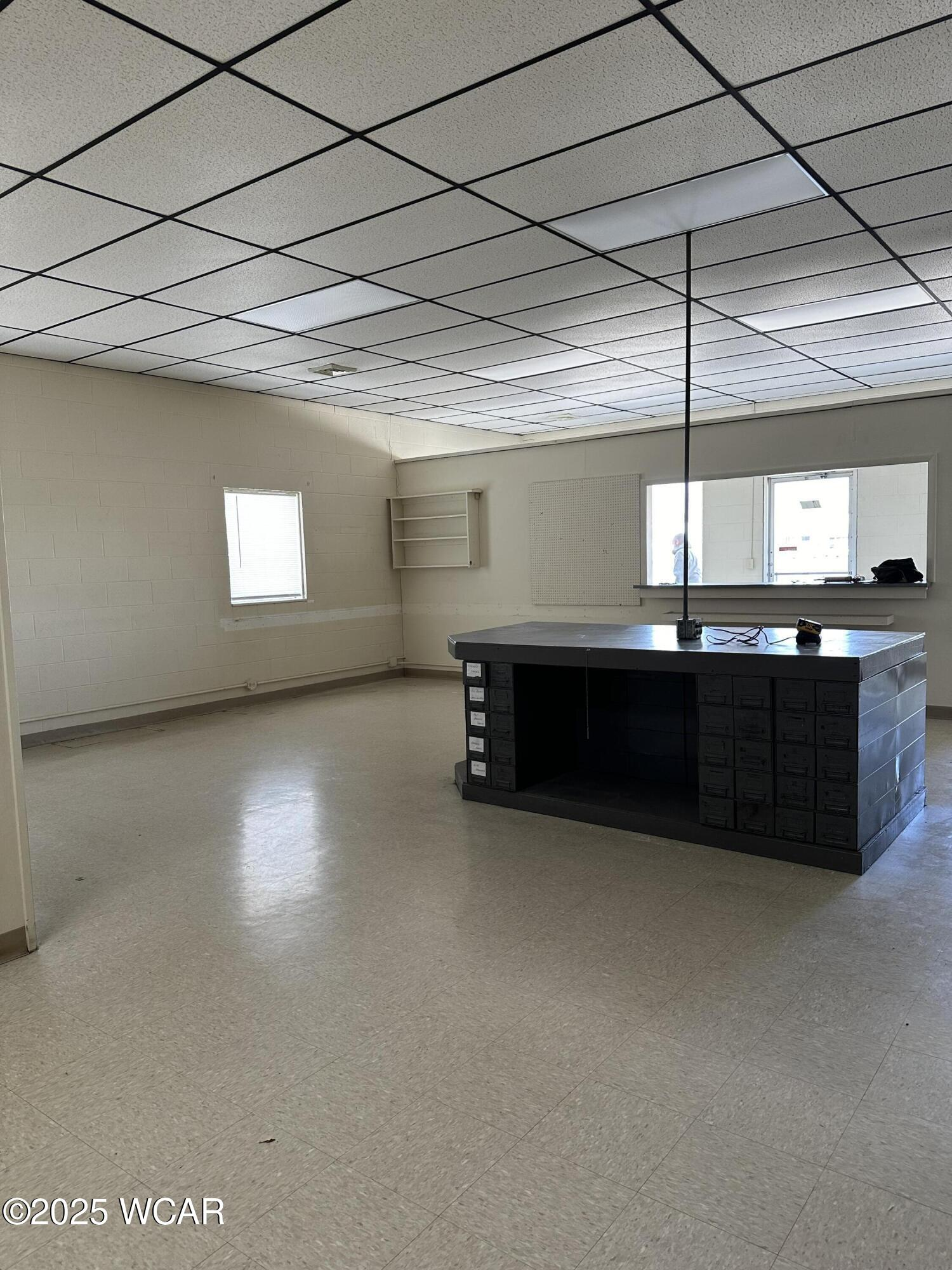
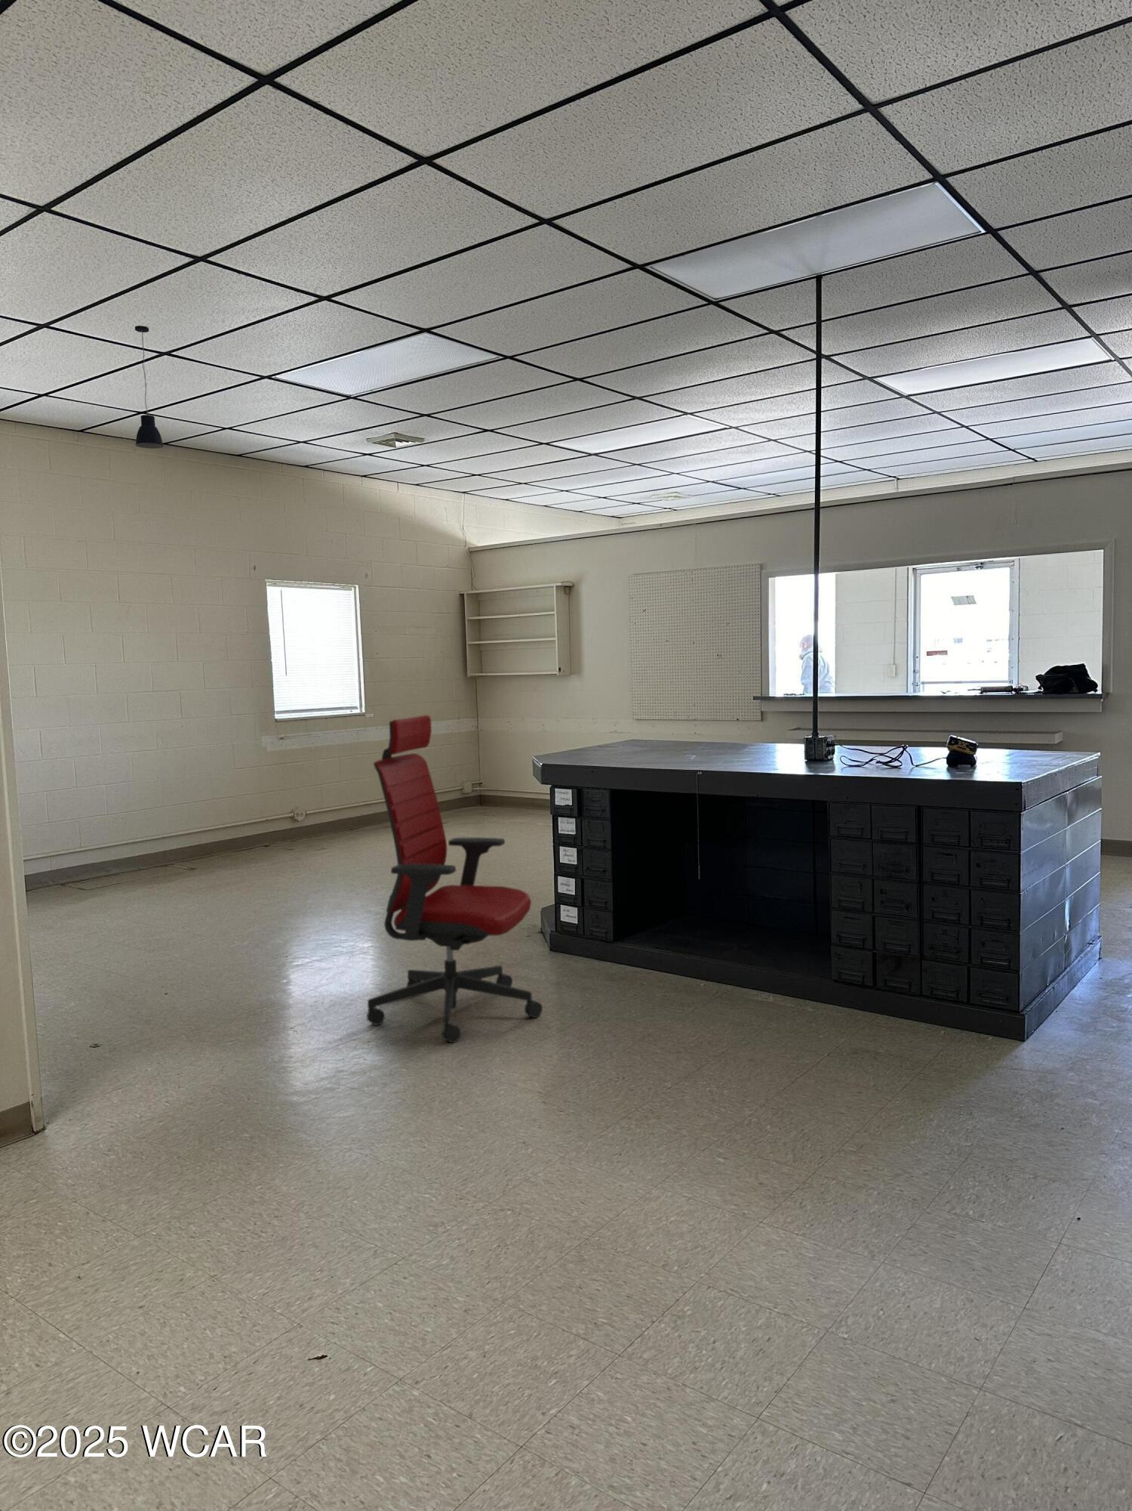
+ pendant light [134,325,164,450]
+ office chair [366,714,543,1043]
